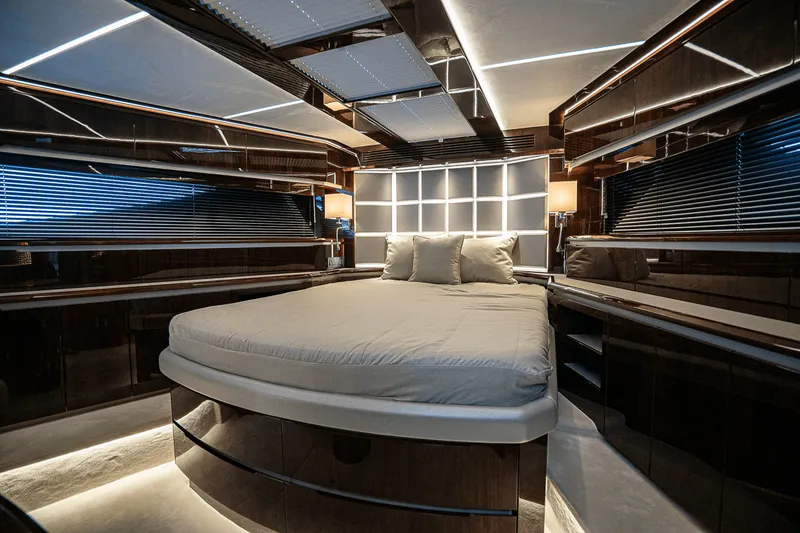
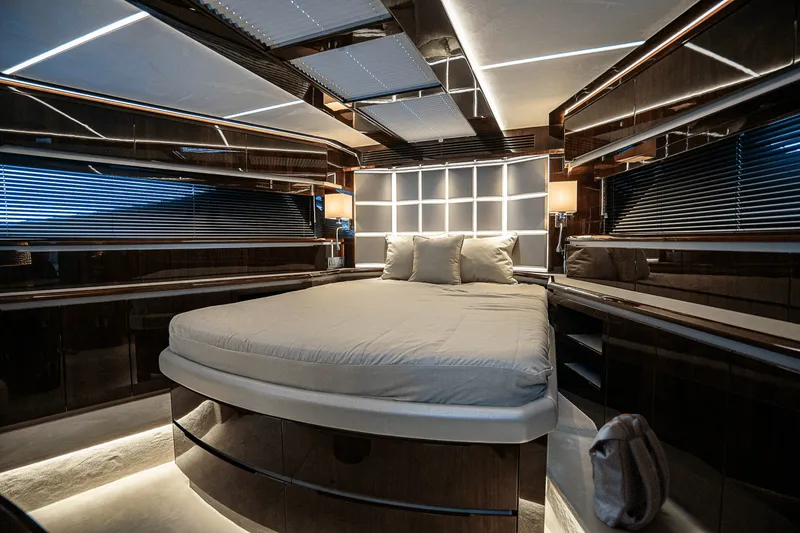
+ backpack [588,413,671,531]
